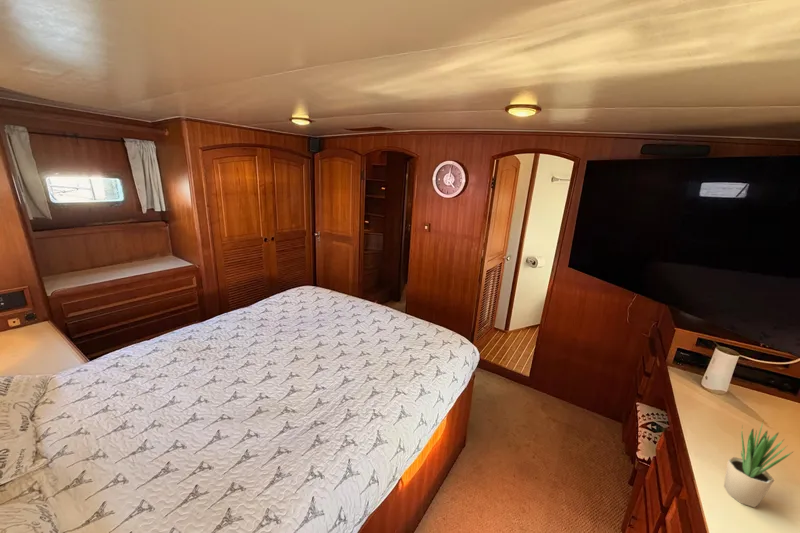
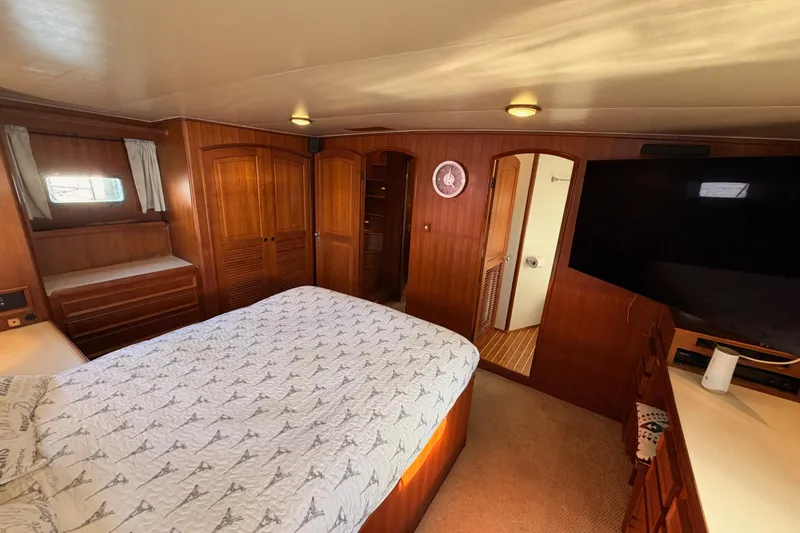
- potted plant [723,418,795,508]
